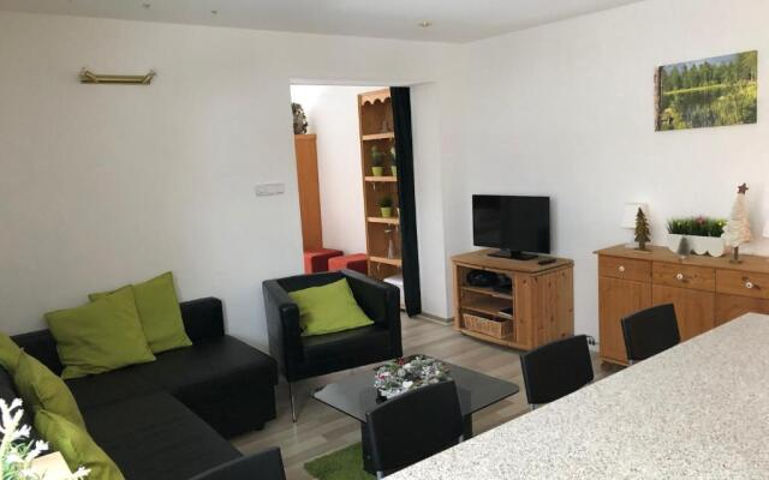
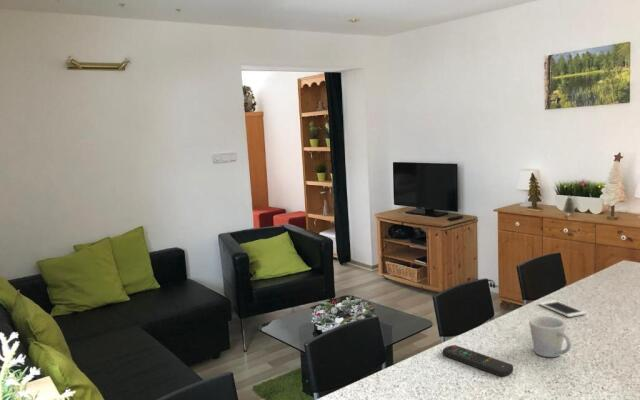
+ mug [528,316,572,358]
+ remote control [442,344,514,377]
+ cell phone [538,299,587,318]
